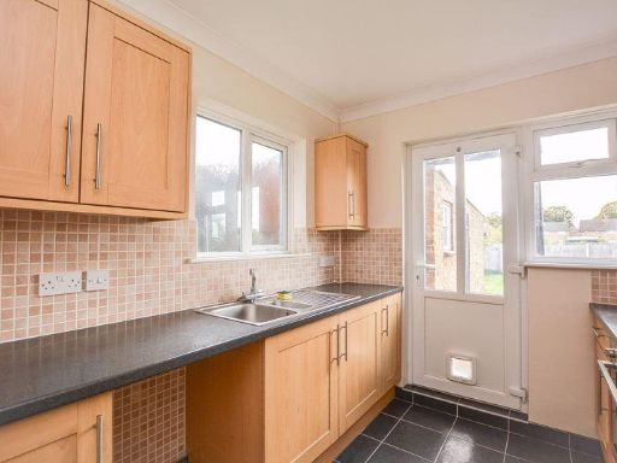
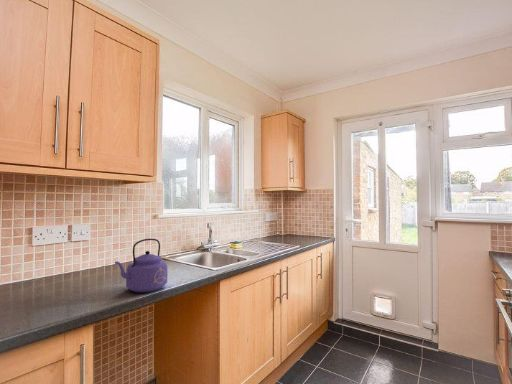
+ kettle [114,238,169,294]
